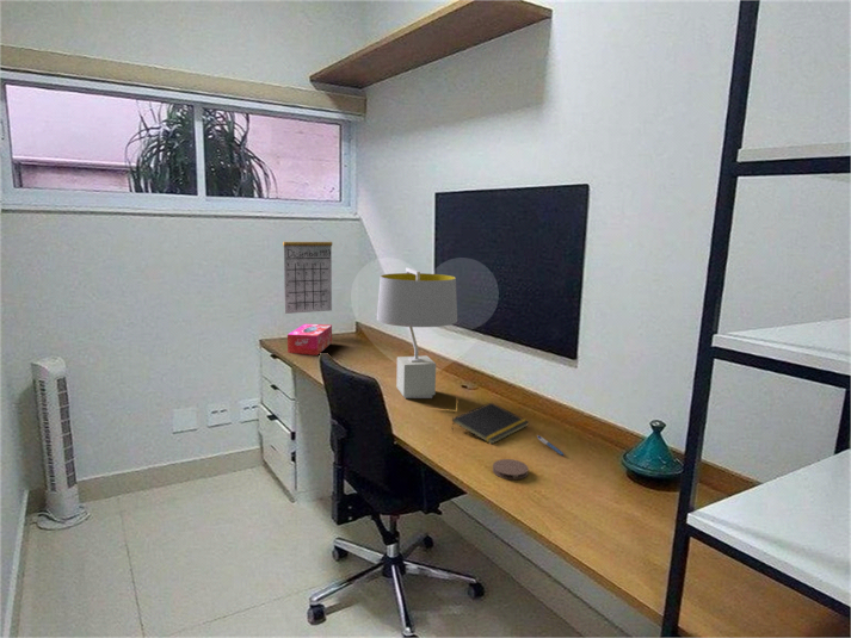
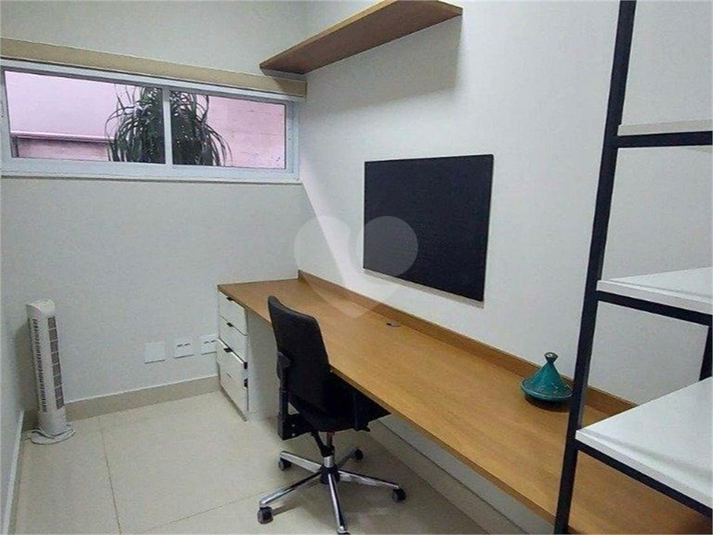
- notepad [450,402,530,445]
- pen [536,434,566,457]
- calendar [282,225,333,315]
- tissue box [286,323,333,357]
- coaster [492,458,530,481]
- table lamp [376,267,458,399]
